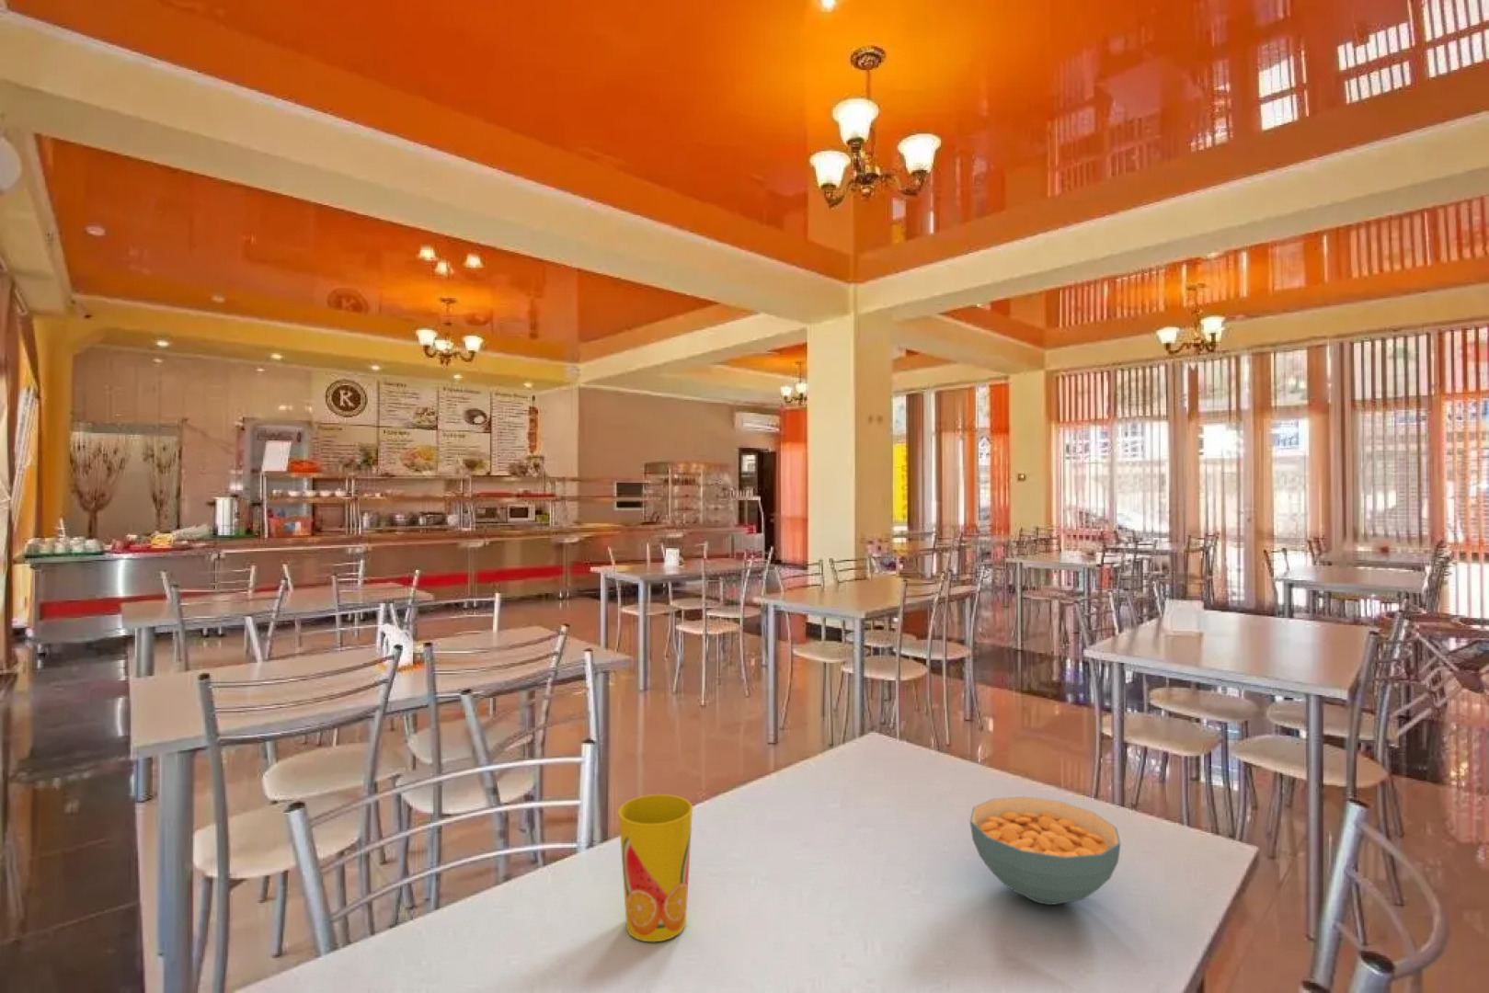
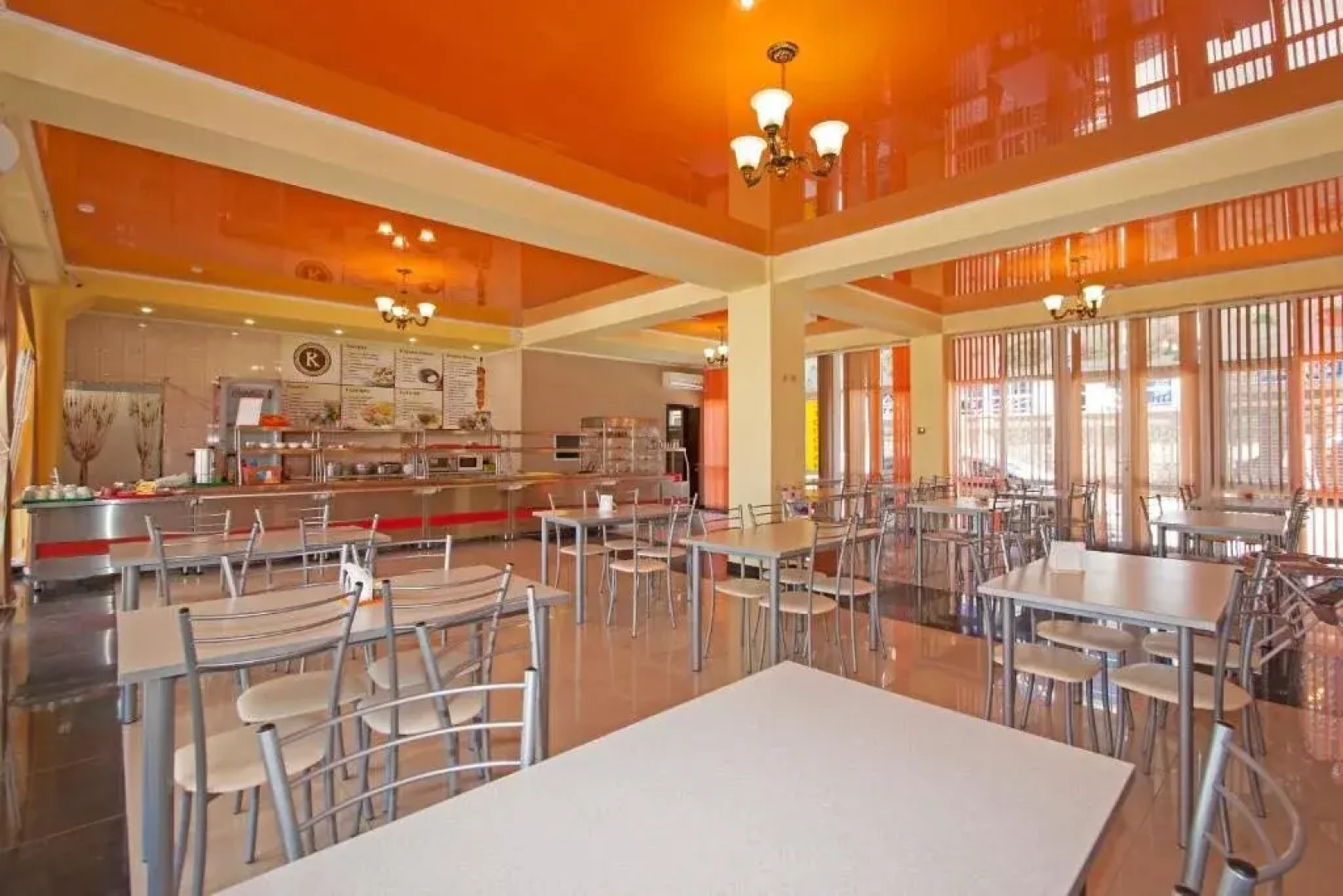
- cup [618,794,693,942]
- cereal bowl [969,796,1121,905]
